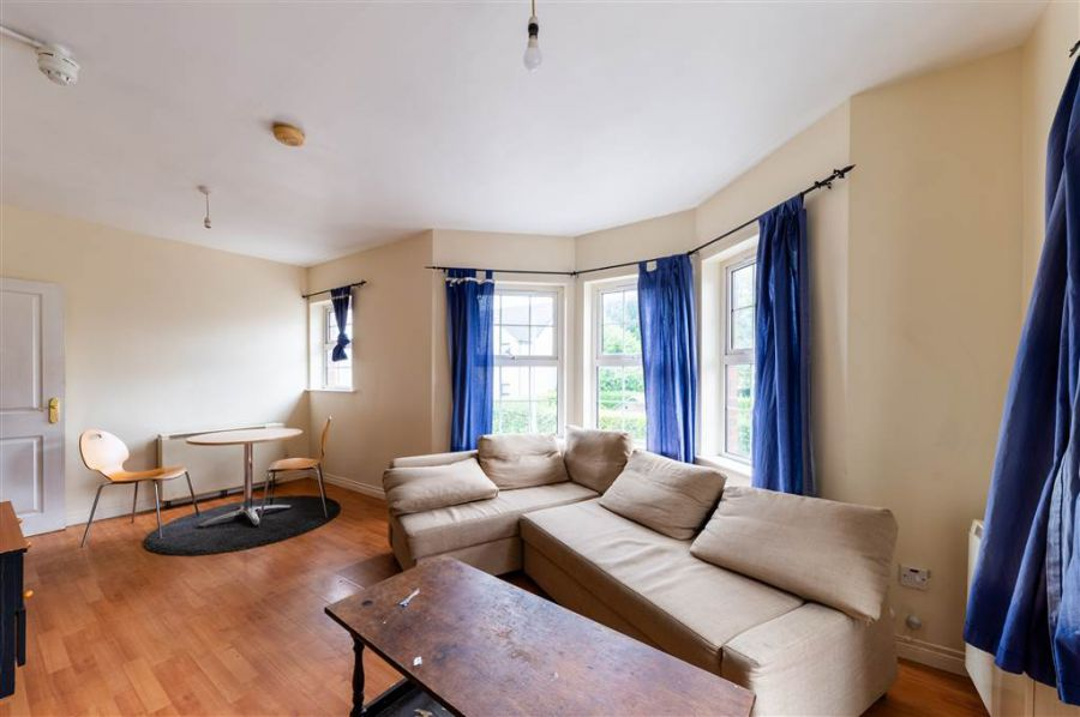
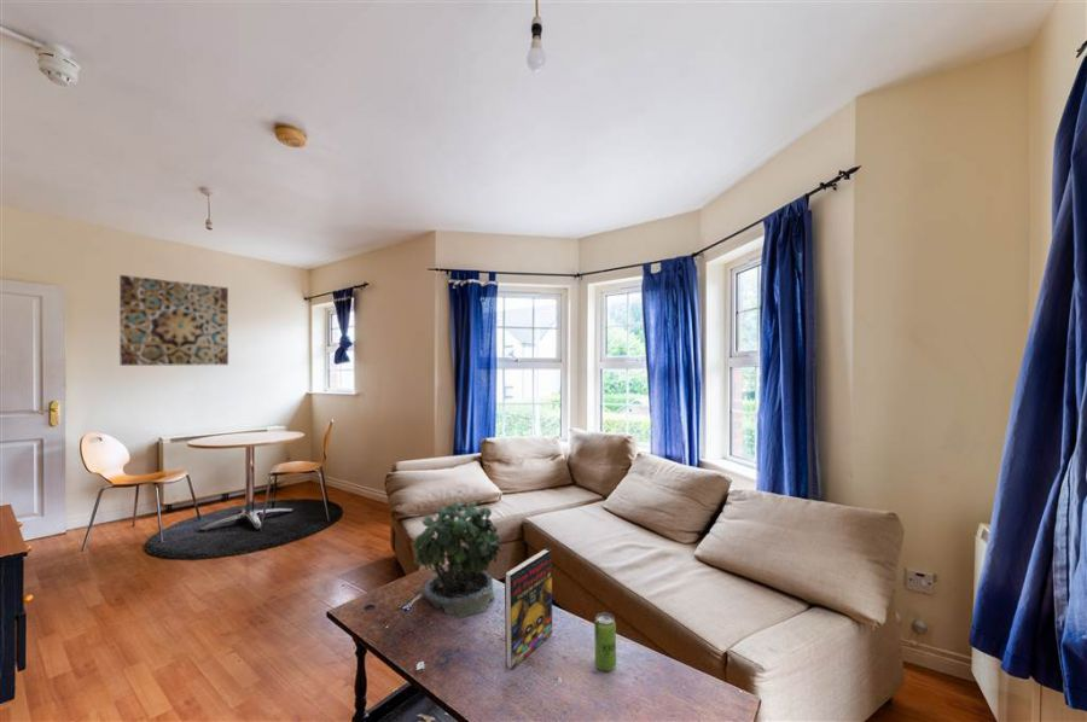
+ wall art [118,274,229,367]
+ potted plant [412,489,504,619]
+ beverage can [593,612,617,672]
+ book [504,547,553,671]
